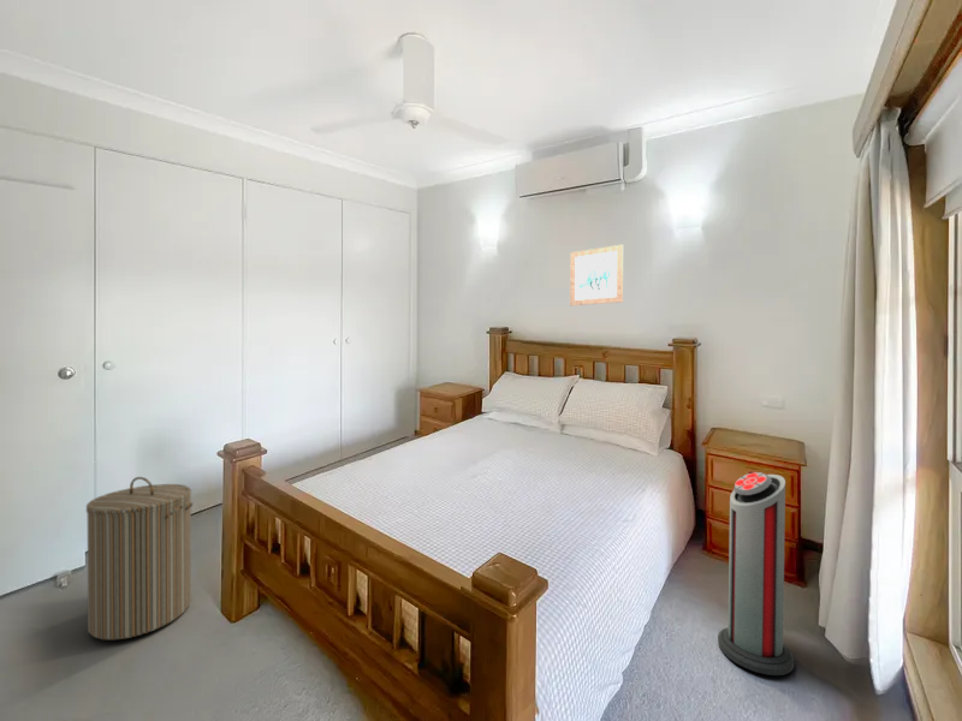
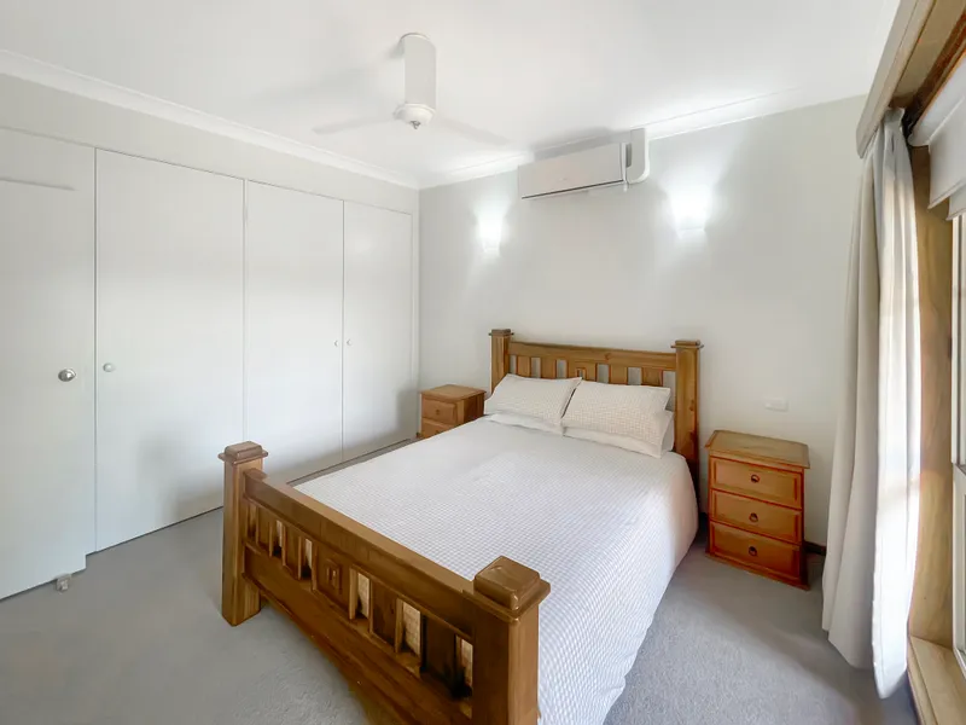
- air purifier [717,471,795,677]
- laundry hamper [85,476,194,640]
- wall art [569,244,624,308]
